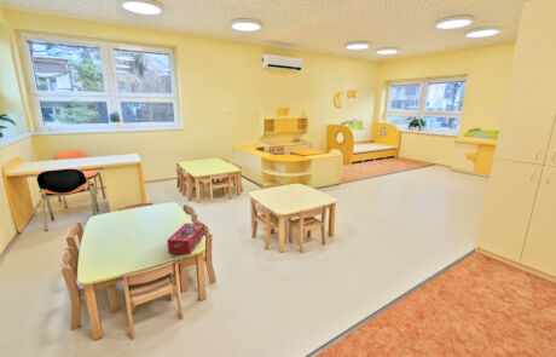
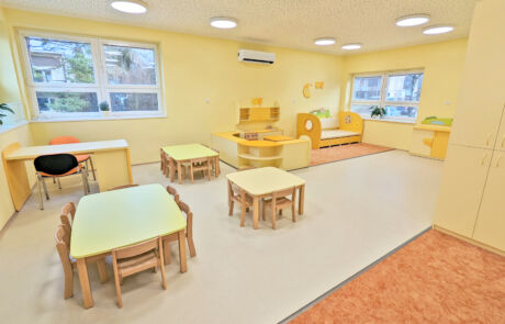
- tissue box [166,221,205,255]
